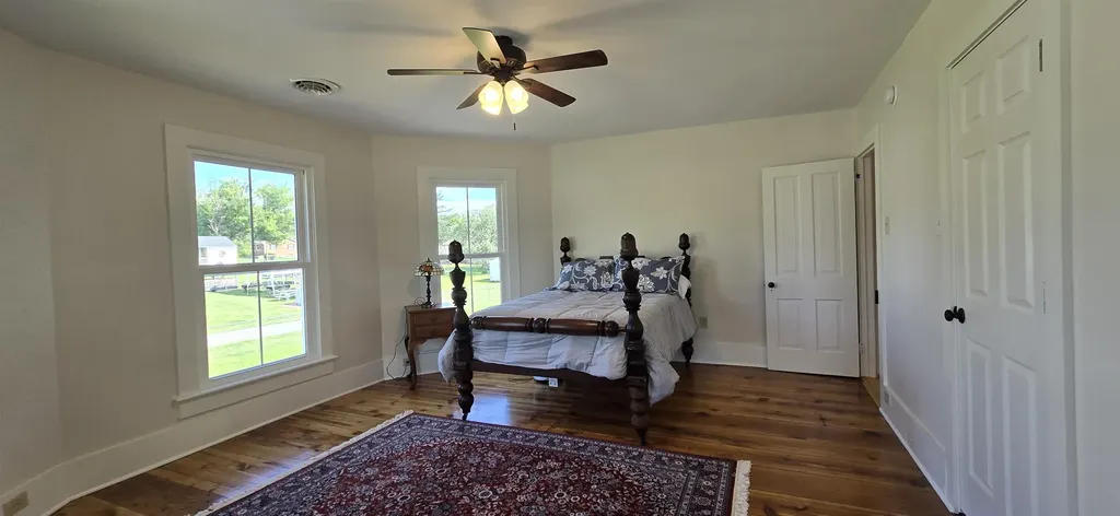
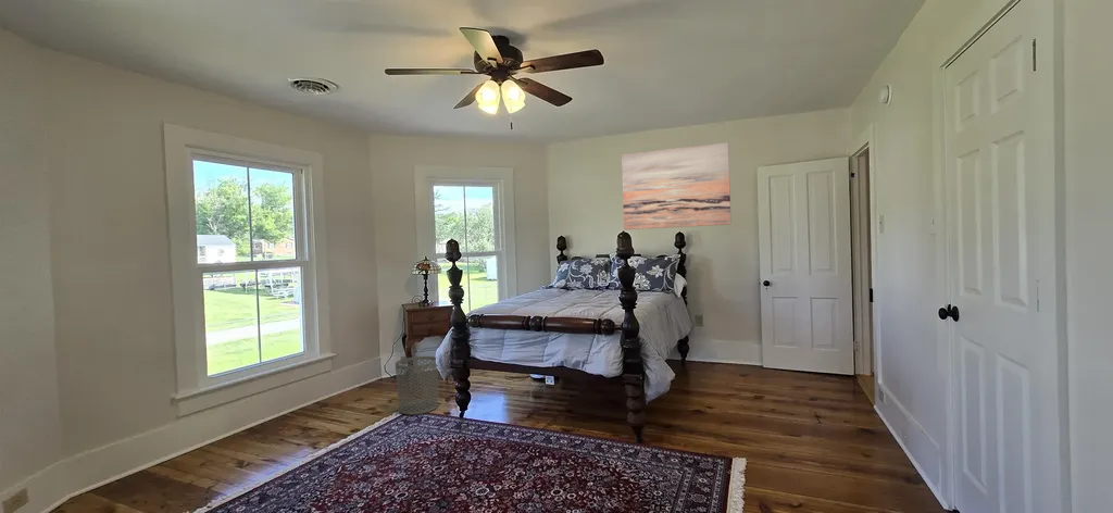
+ waste bin [395,355,439,416]
+ wall art [621,141,731,230]
